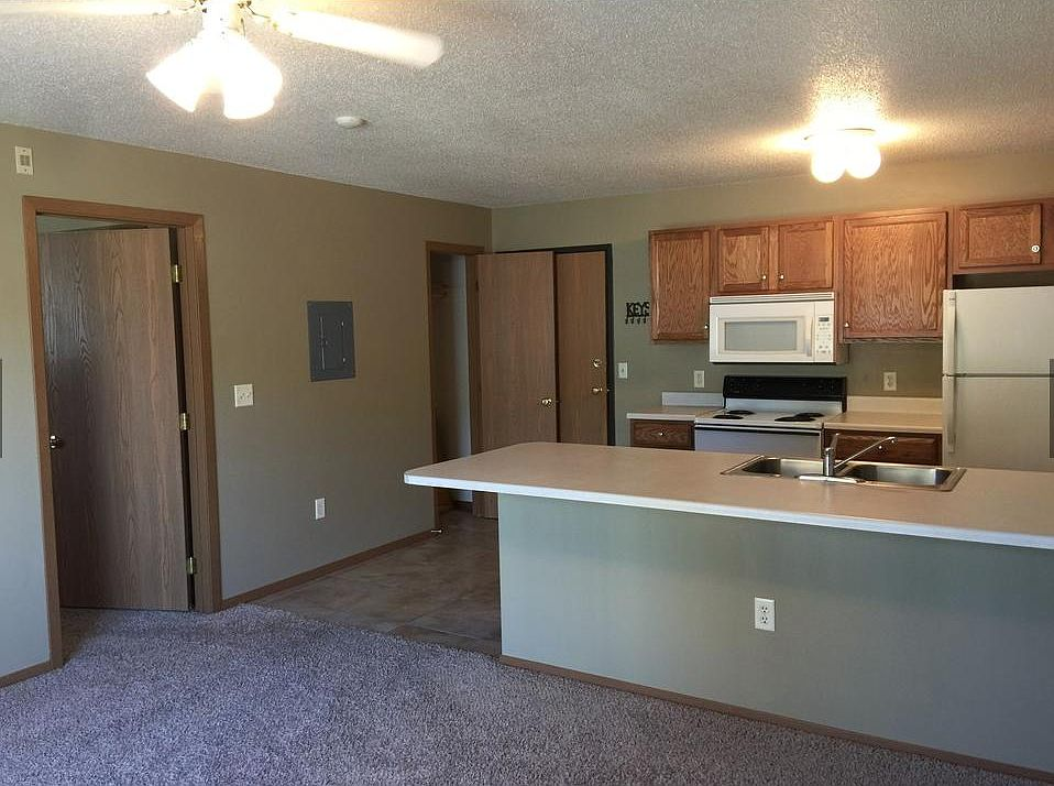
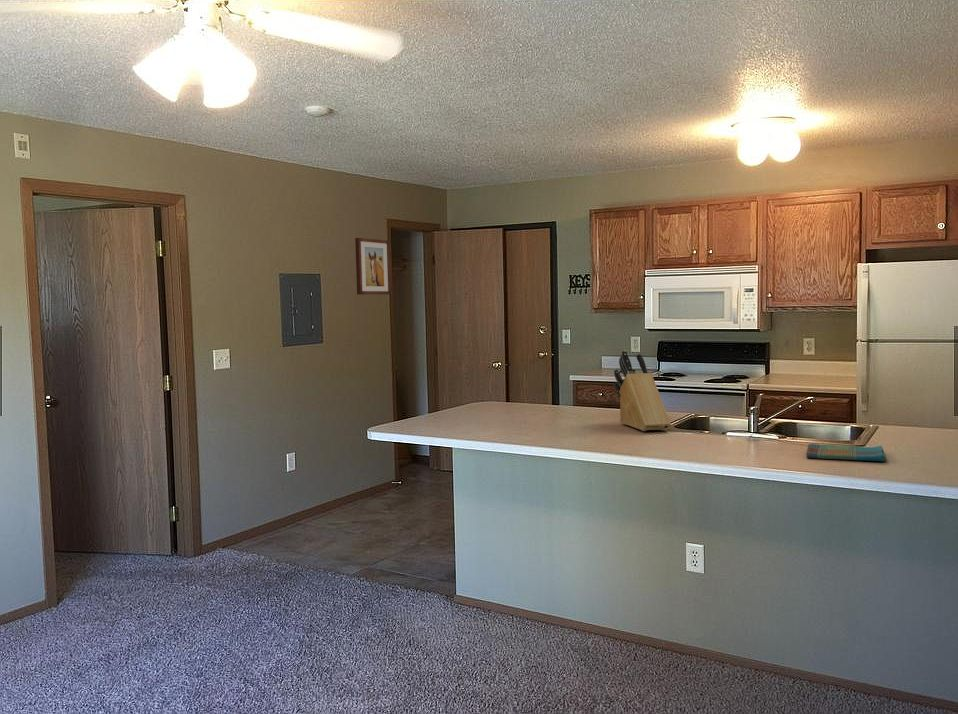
+ wall art [354,237,392,296]
+ dish towel [805,443,887,462]
+ knife block [613,349,672,432]
